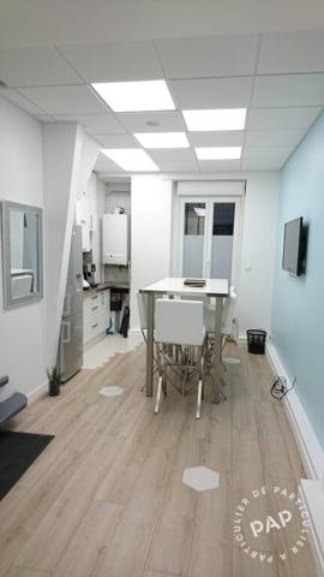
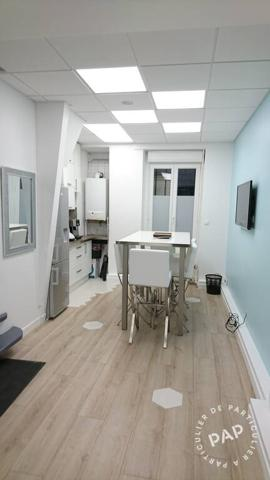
- potted plant [46,363,67,397]
